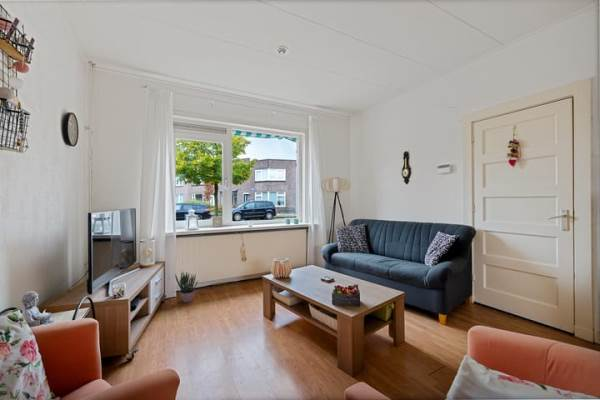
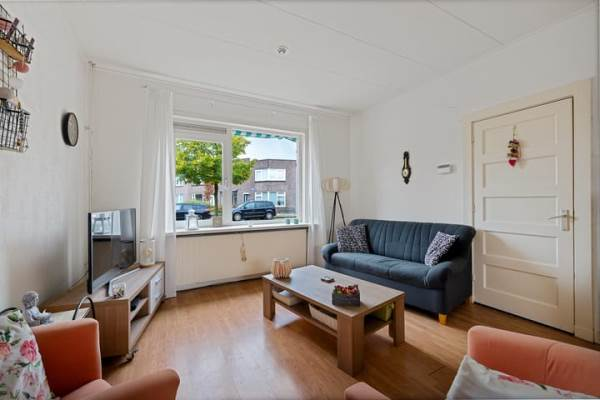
- potted plant [174,270,199,303]
